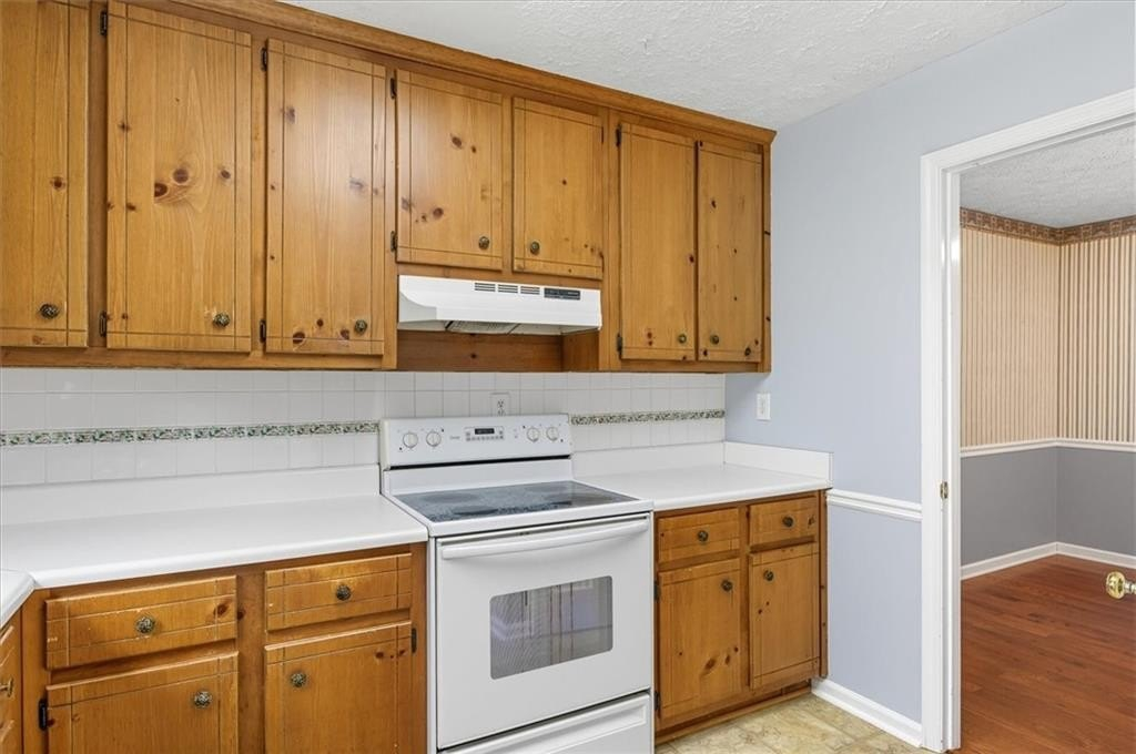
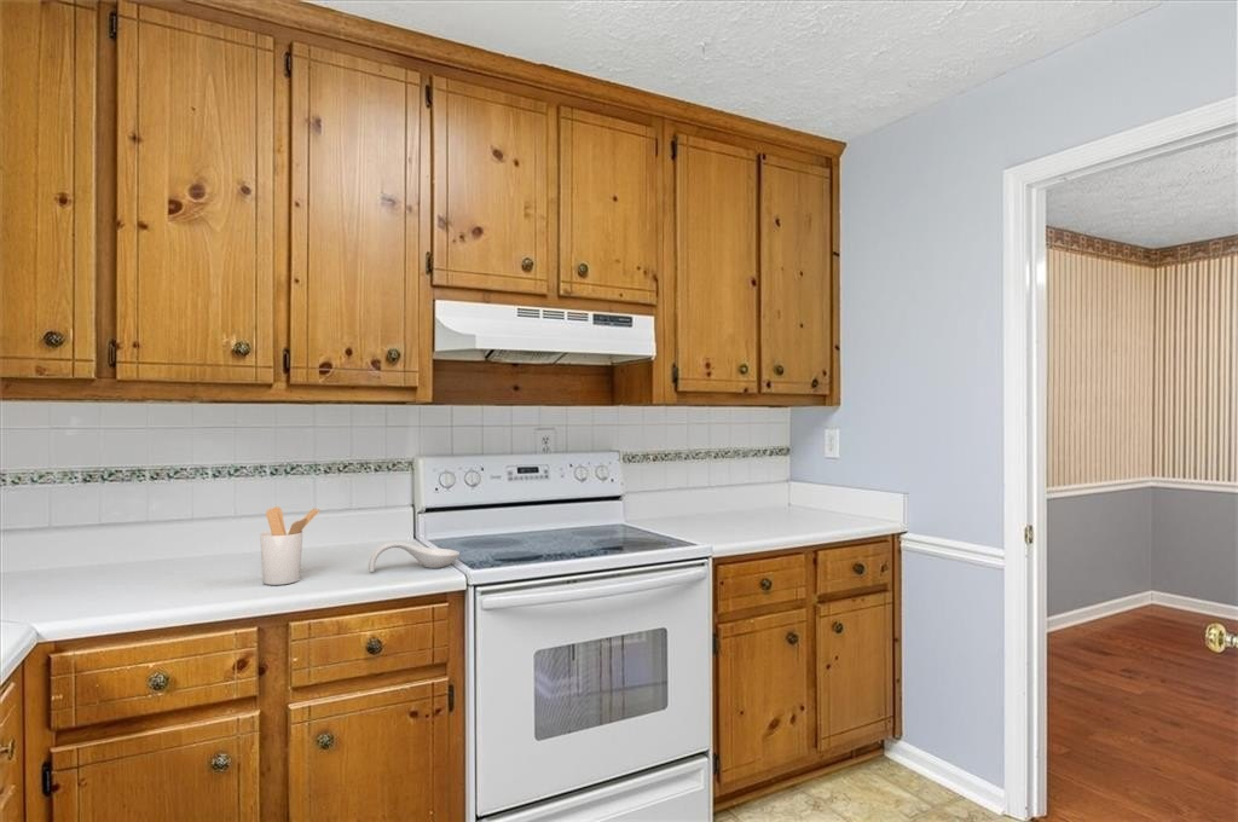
+ spoon rest [368,540,461,573]
+ utensil holder [259,505,322,586]
